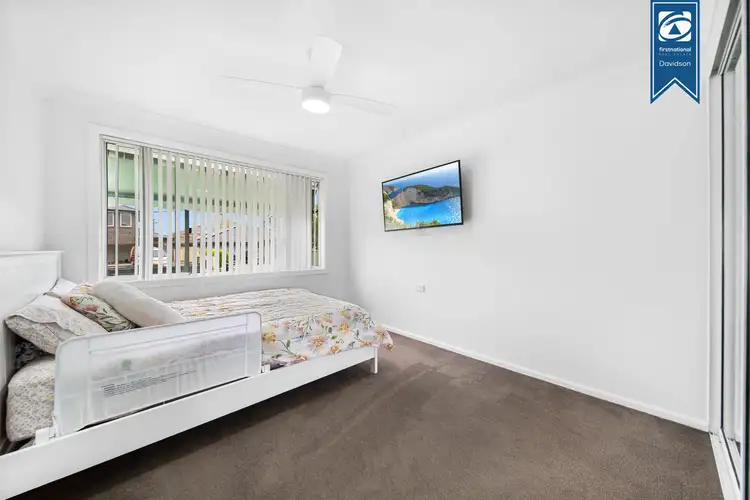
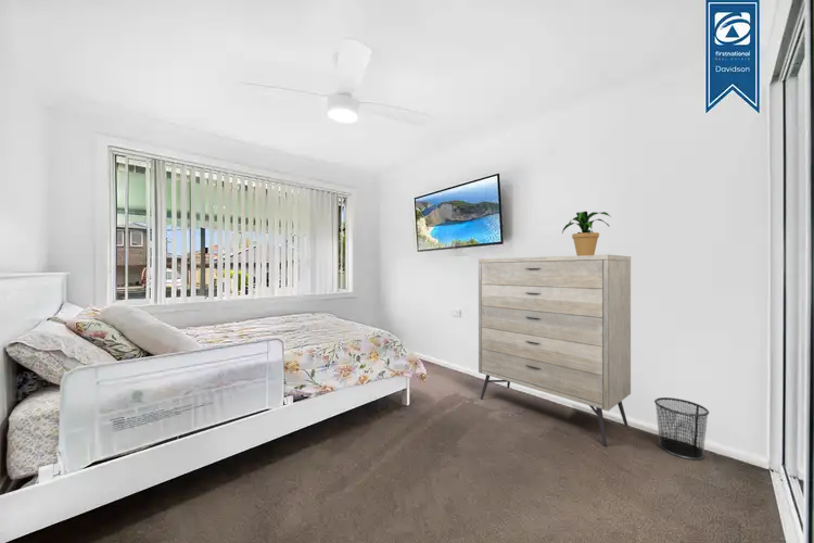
+ waste bin [653,396,710,460]
+ dresser [478,254,632,446]
+ potted plant [561,210,612,256]
